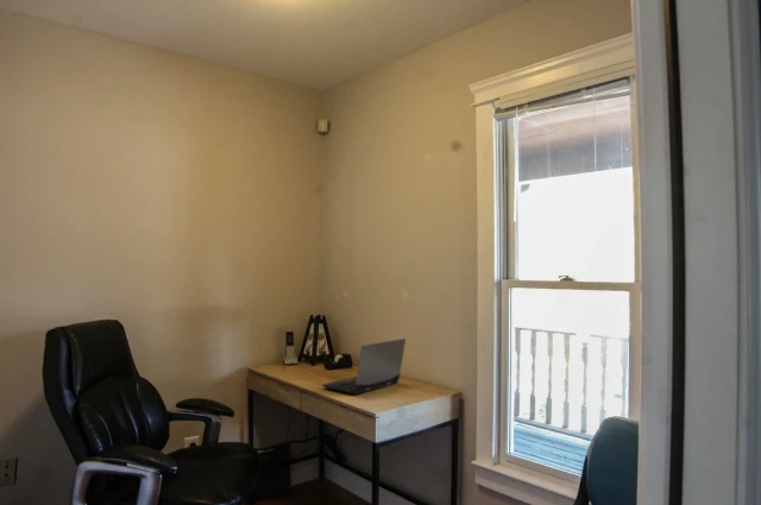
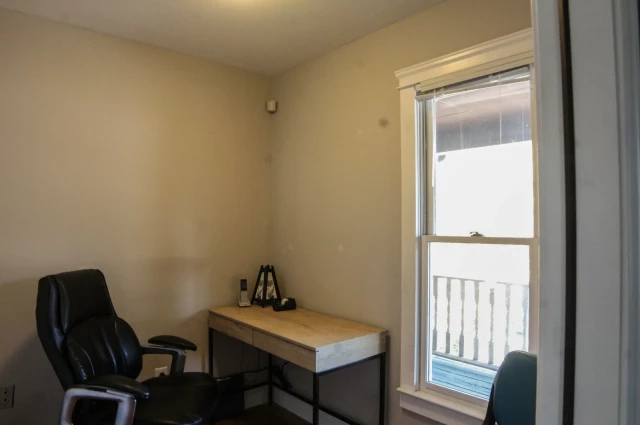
- laptop computer [321,337,407,396]
